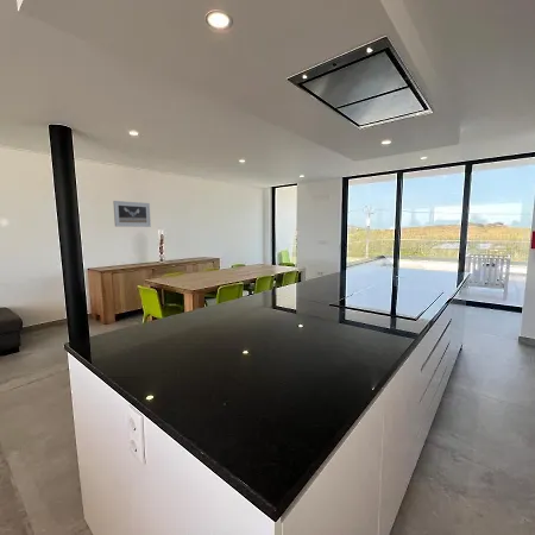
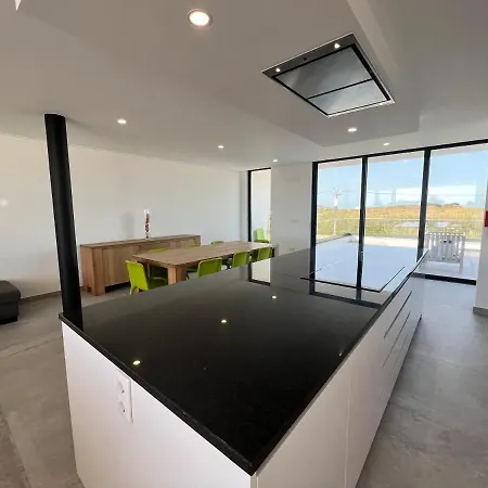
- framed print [112,200,152,228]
